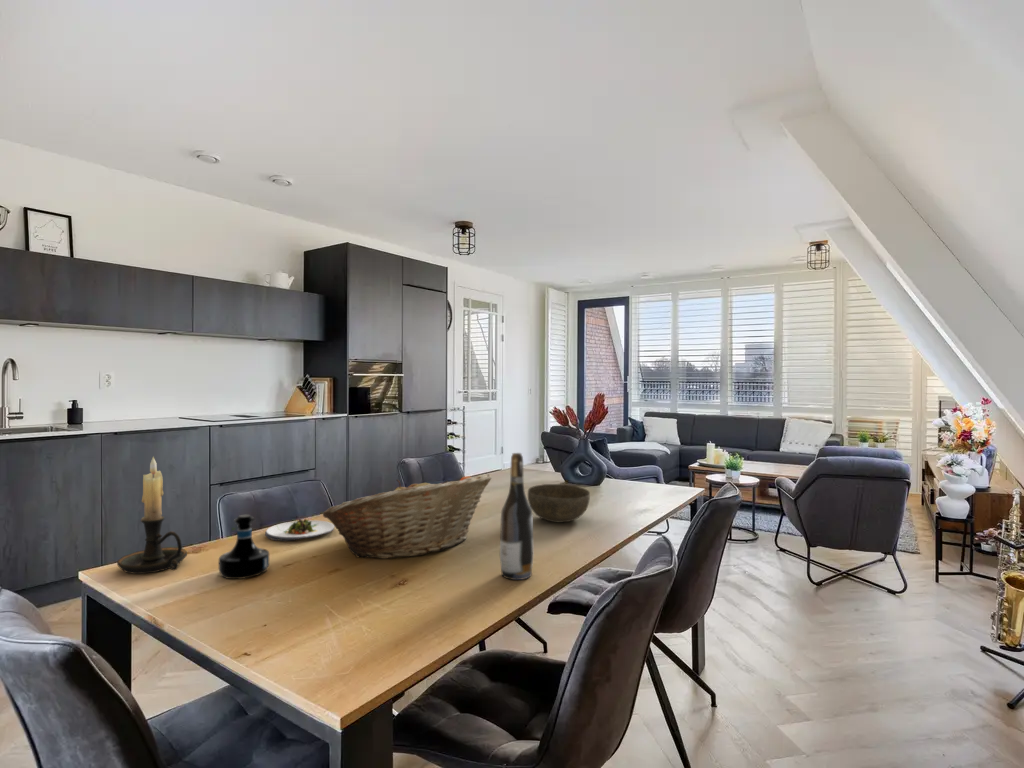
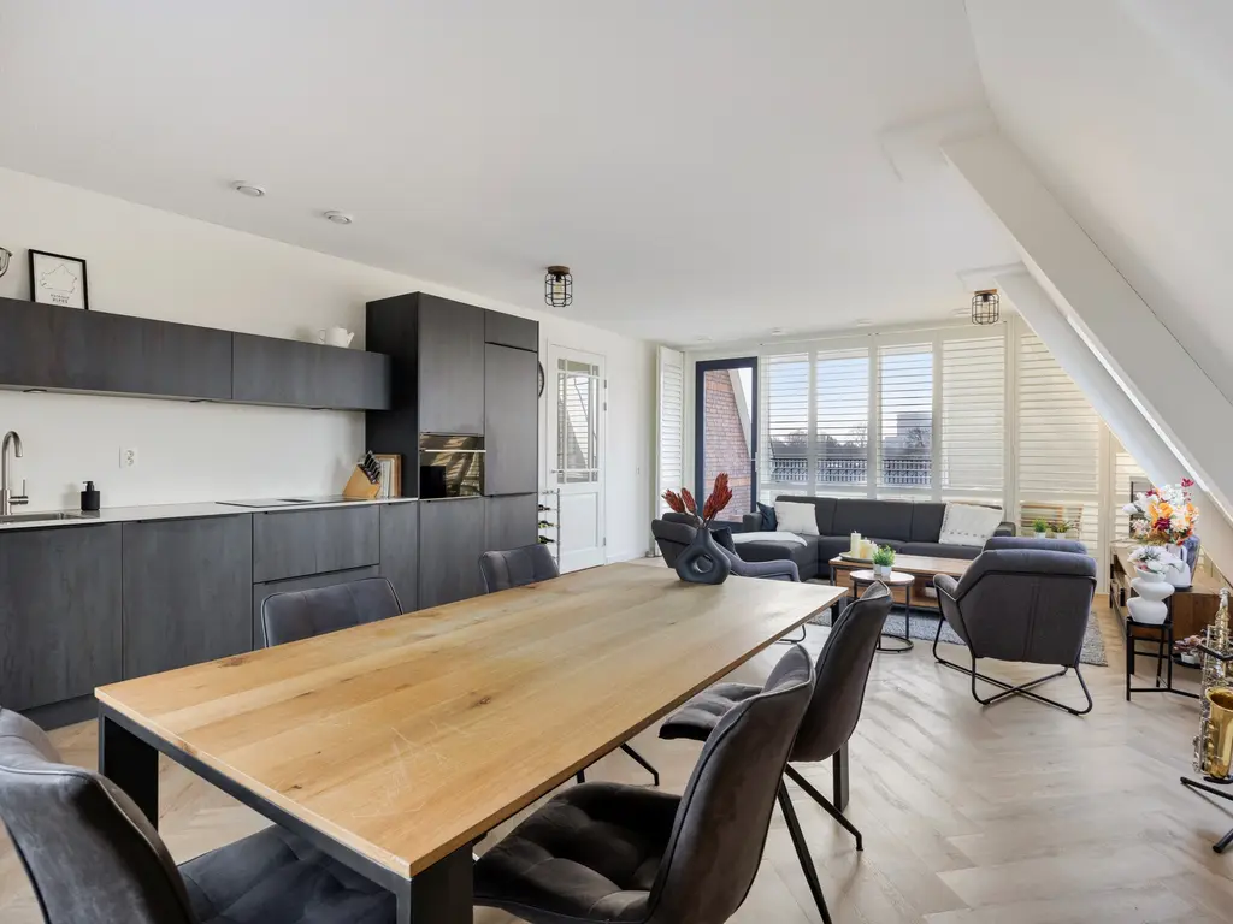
- fruit basket [322,473,492,560]
- bowl [527,483,591,523]
- wine bottle [499,452,534,581]
- salad plate [264,518,335,542]
- tequila bottle [218,514,270,580]
- candle holder [116,456,188,575]
